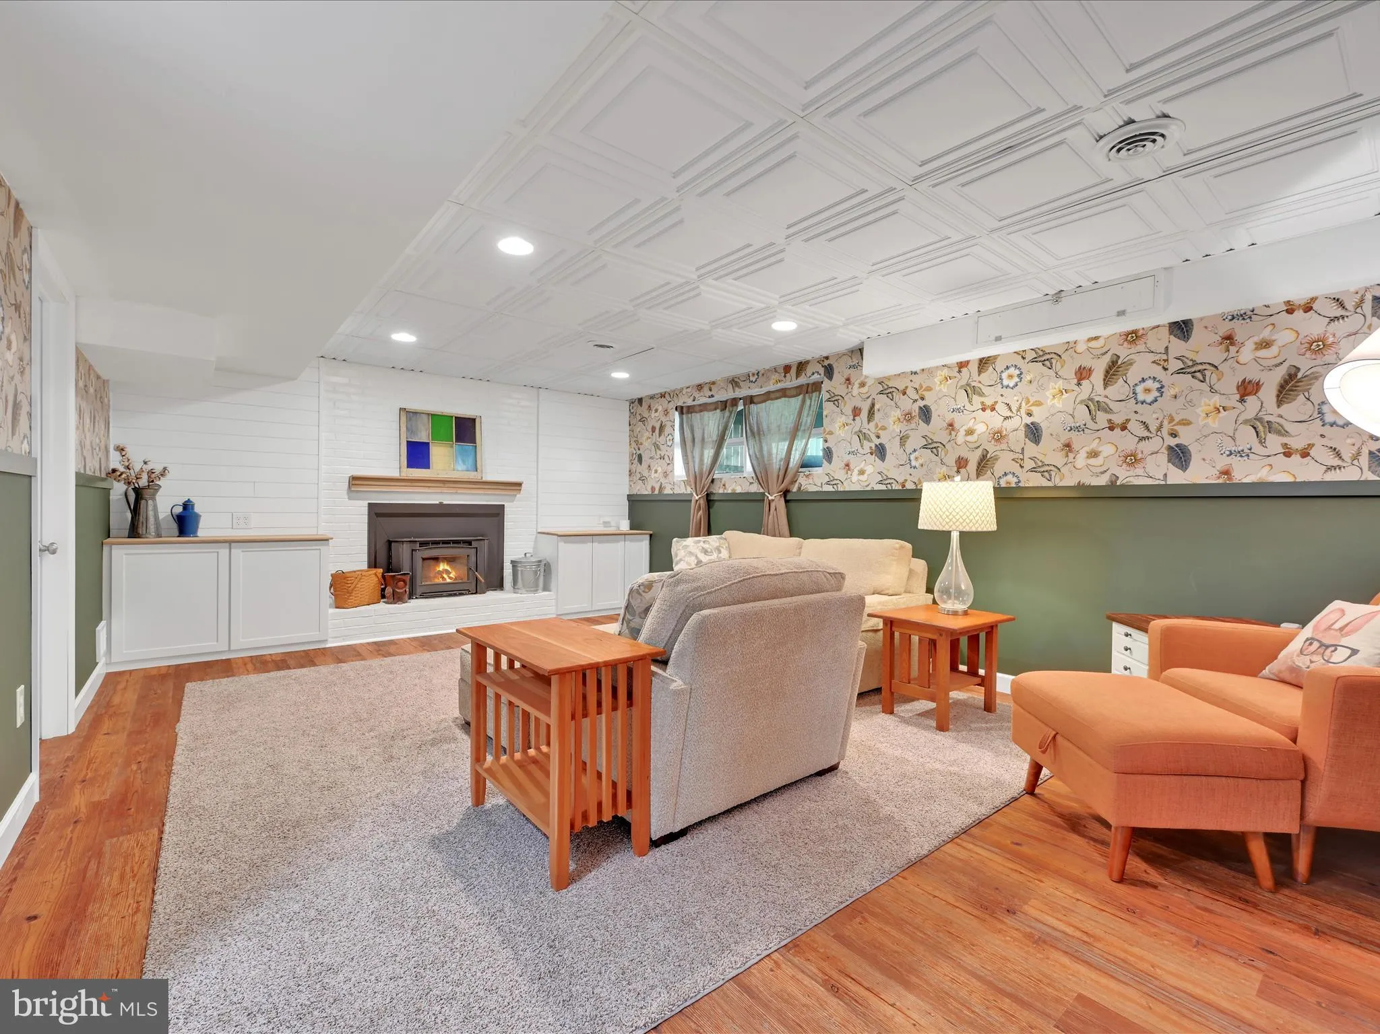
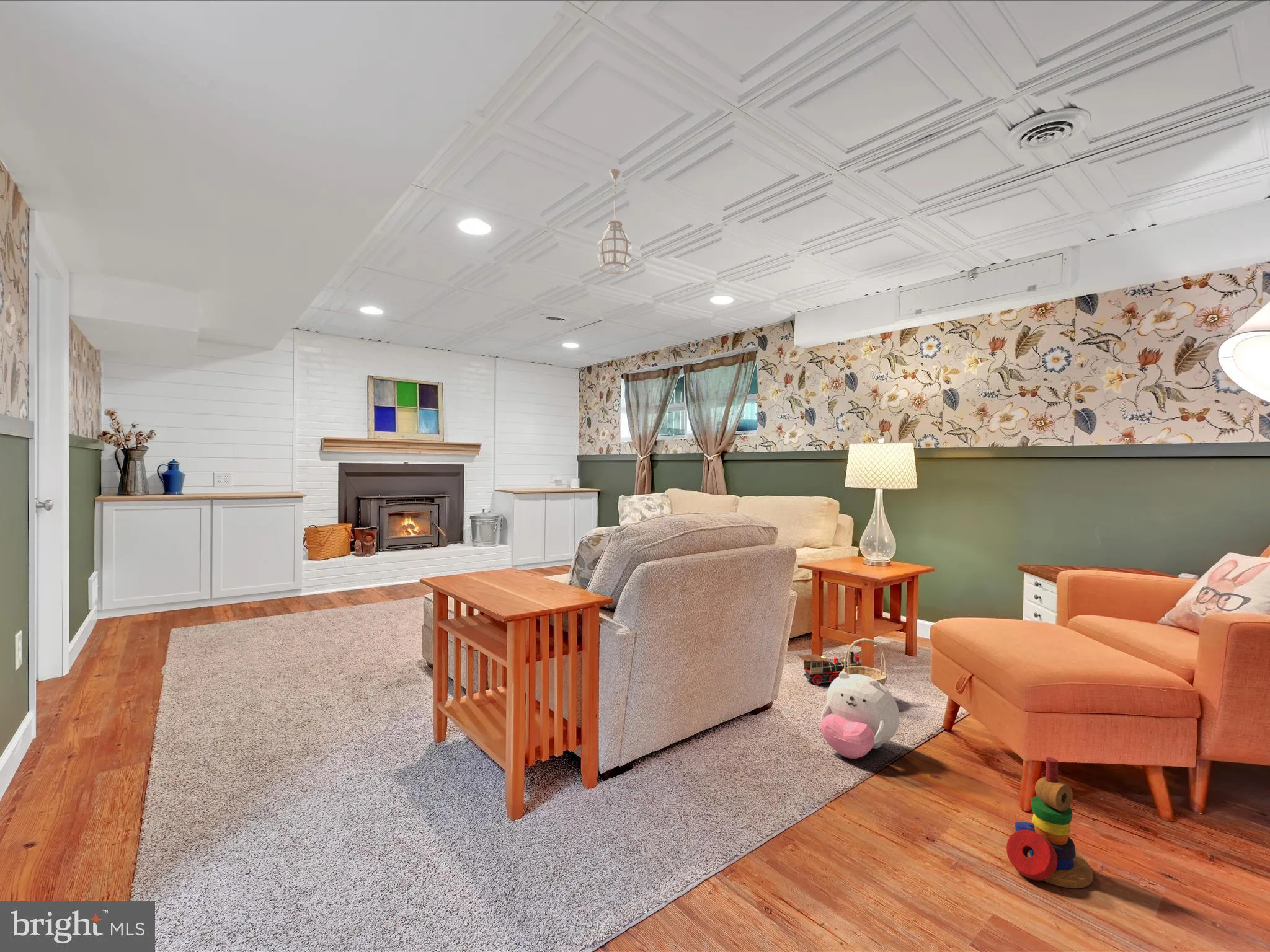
+ toy train [797,651,862,685]
+ basket [842,638,888,687]
+ pendant light [597,169,633,275]
+ plush toy [819,672,900,759]
+ stacking toy [1006,757,1093,889]
